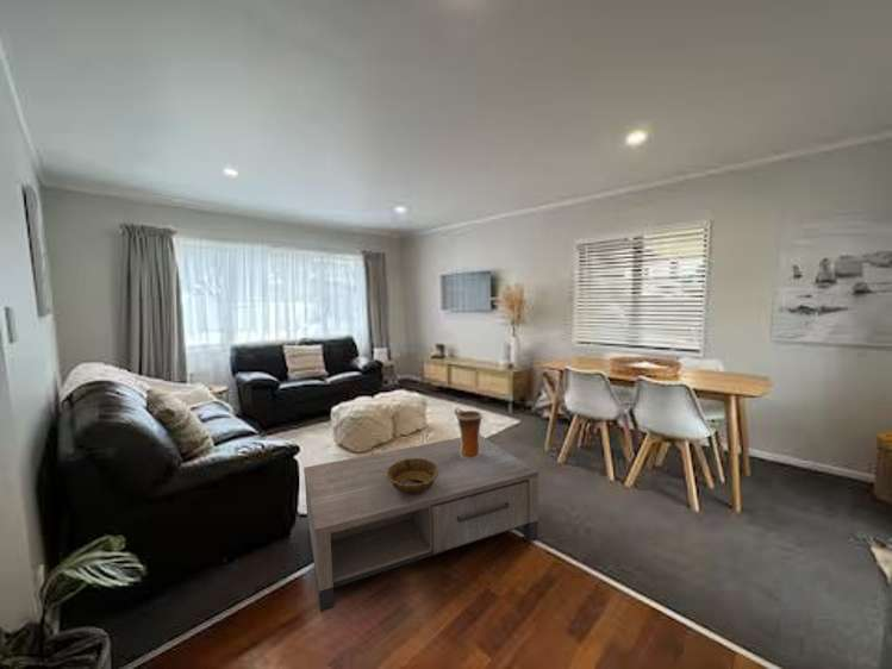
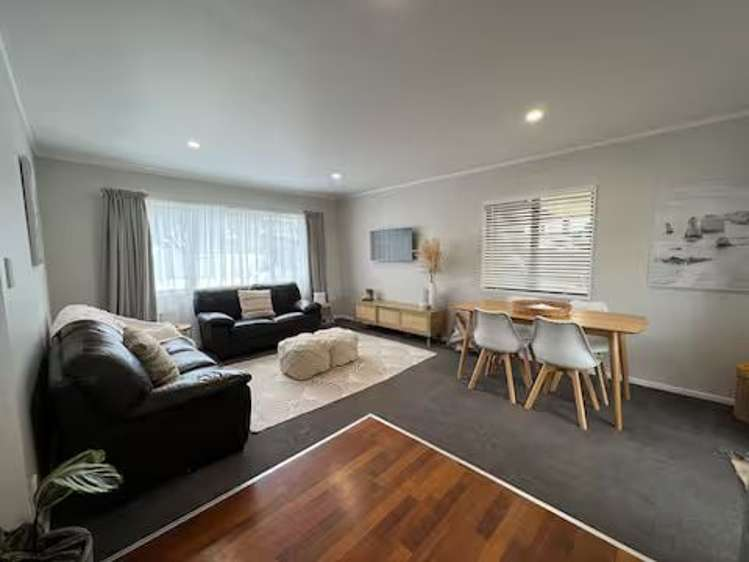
- vase [453,407,484,458]
- coffee table [302,433,539,613]
- decorative bowl [386,458,438,493]
